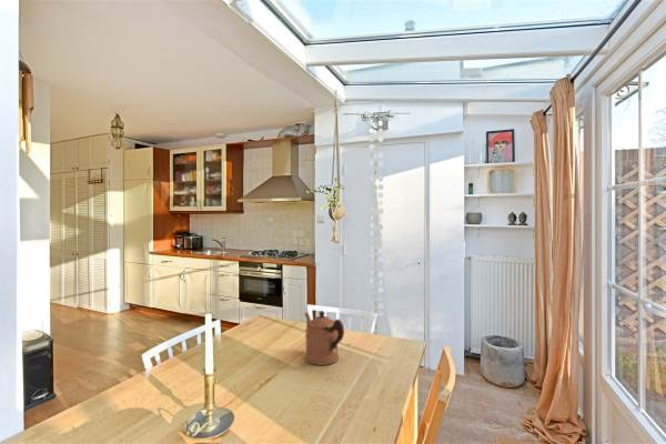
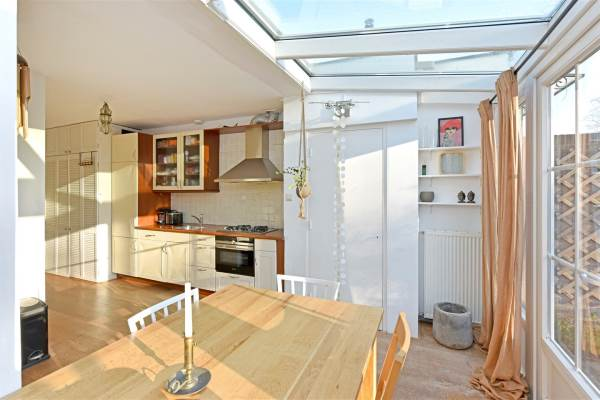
- coffeepot [303,310,345,366]
